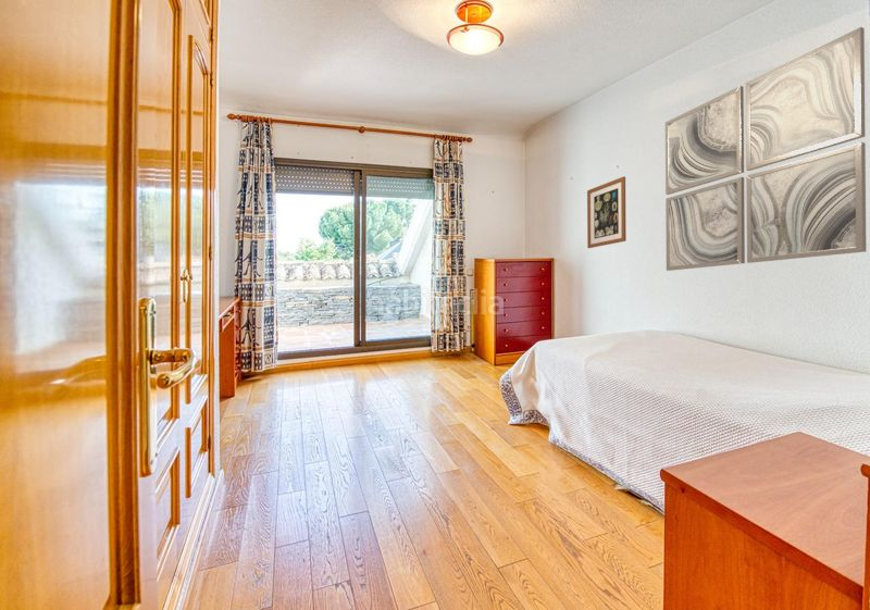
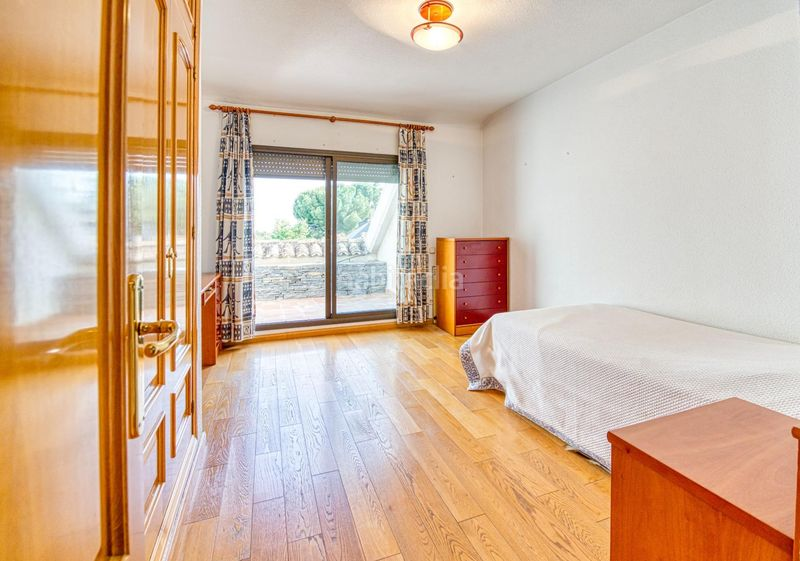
- wall art [664,26,867,272]
- wall art [586,175,627,249]
